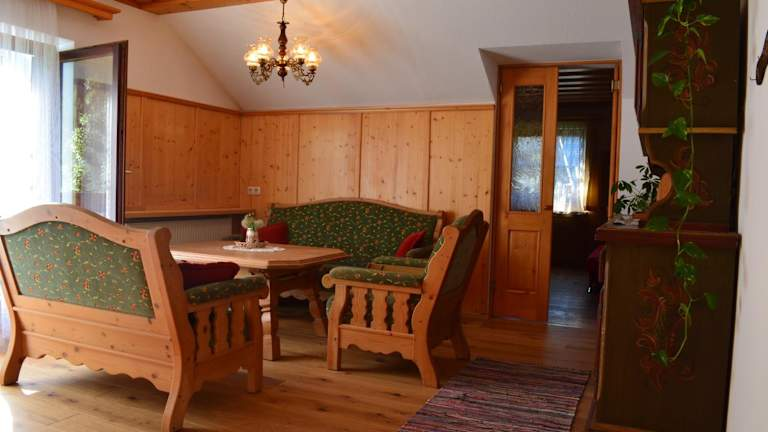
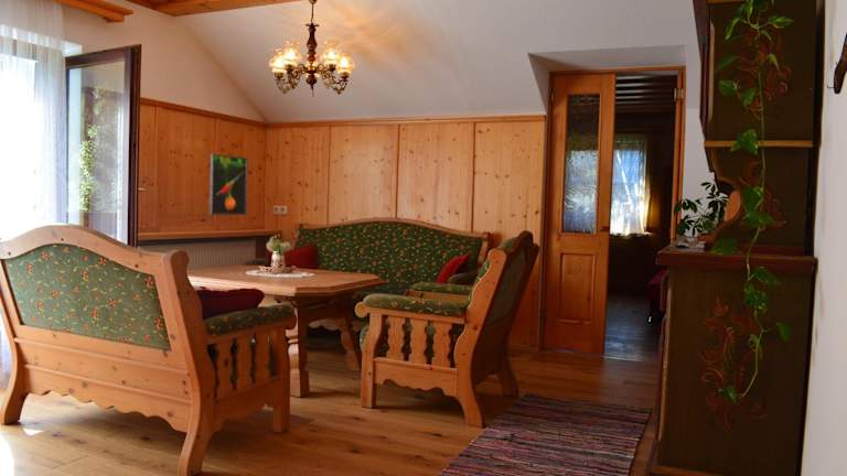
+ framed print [208,153,249,216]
